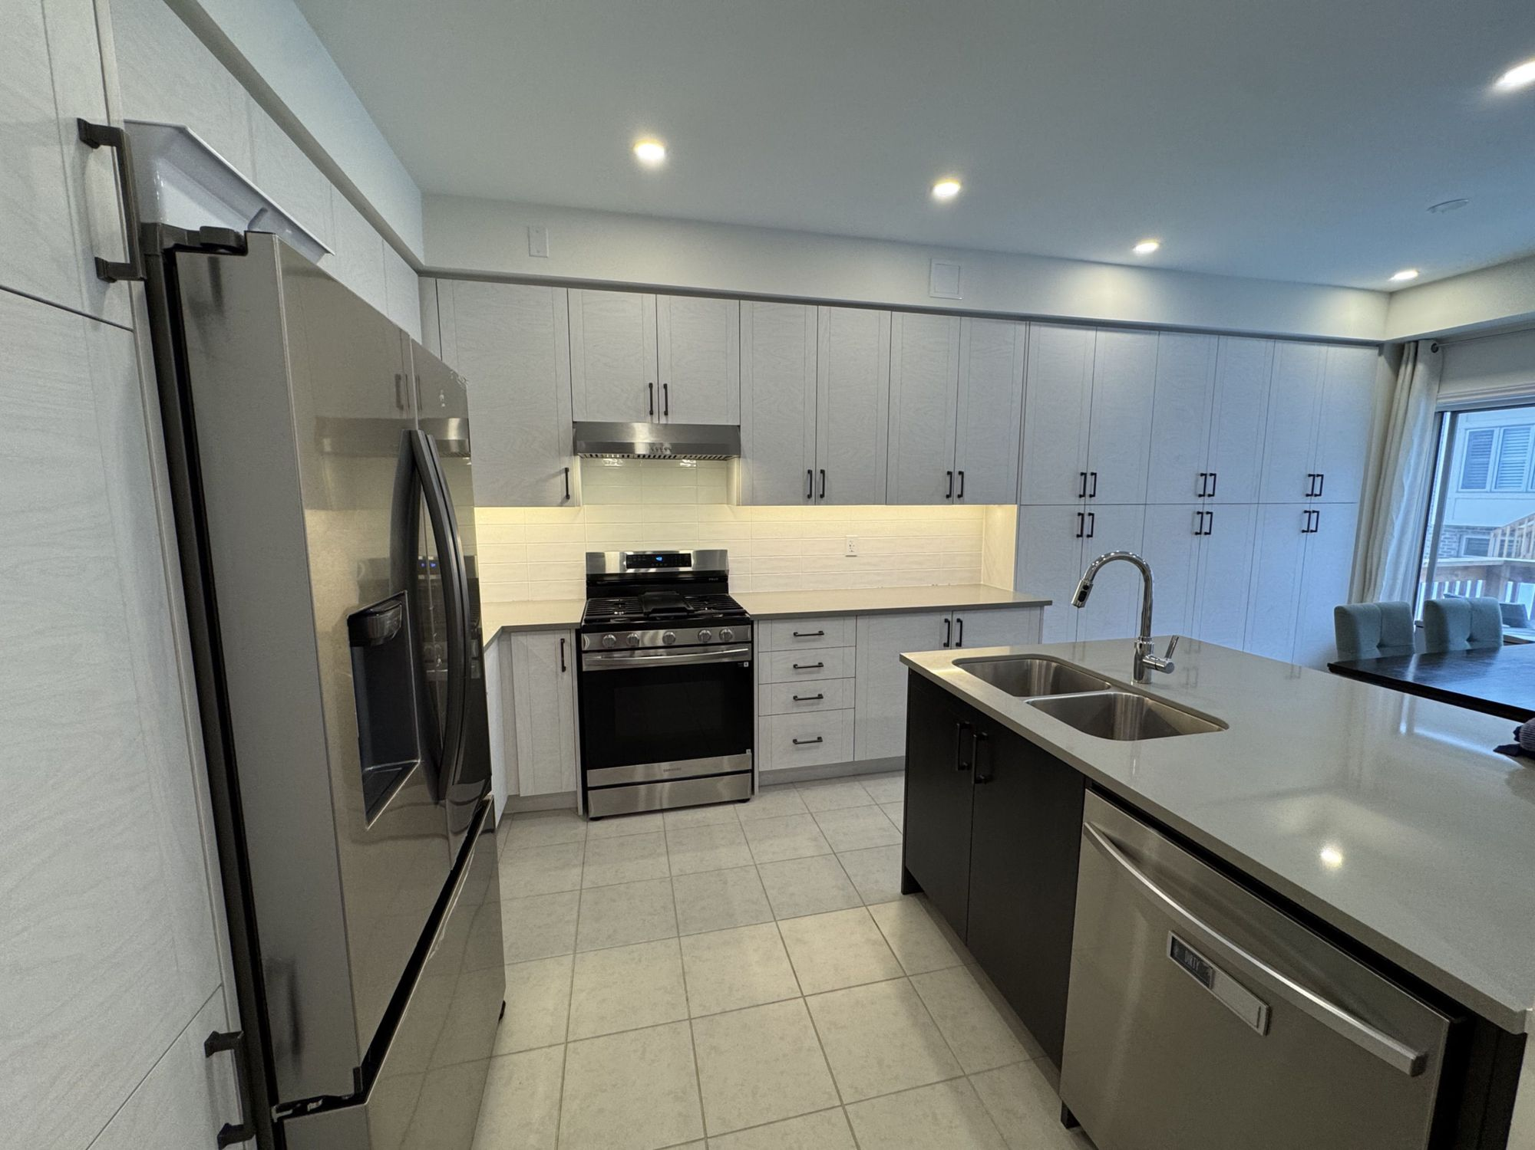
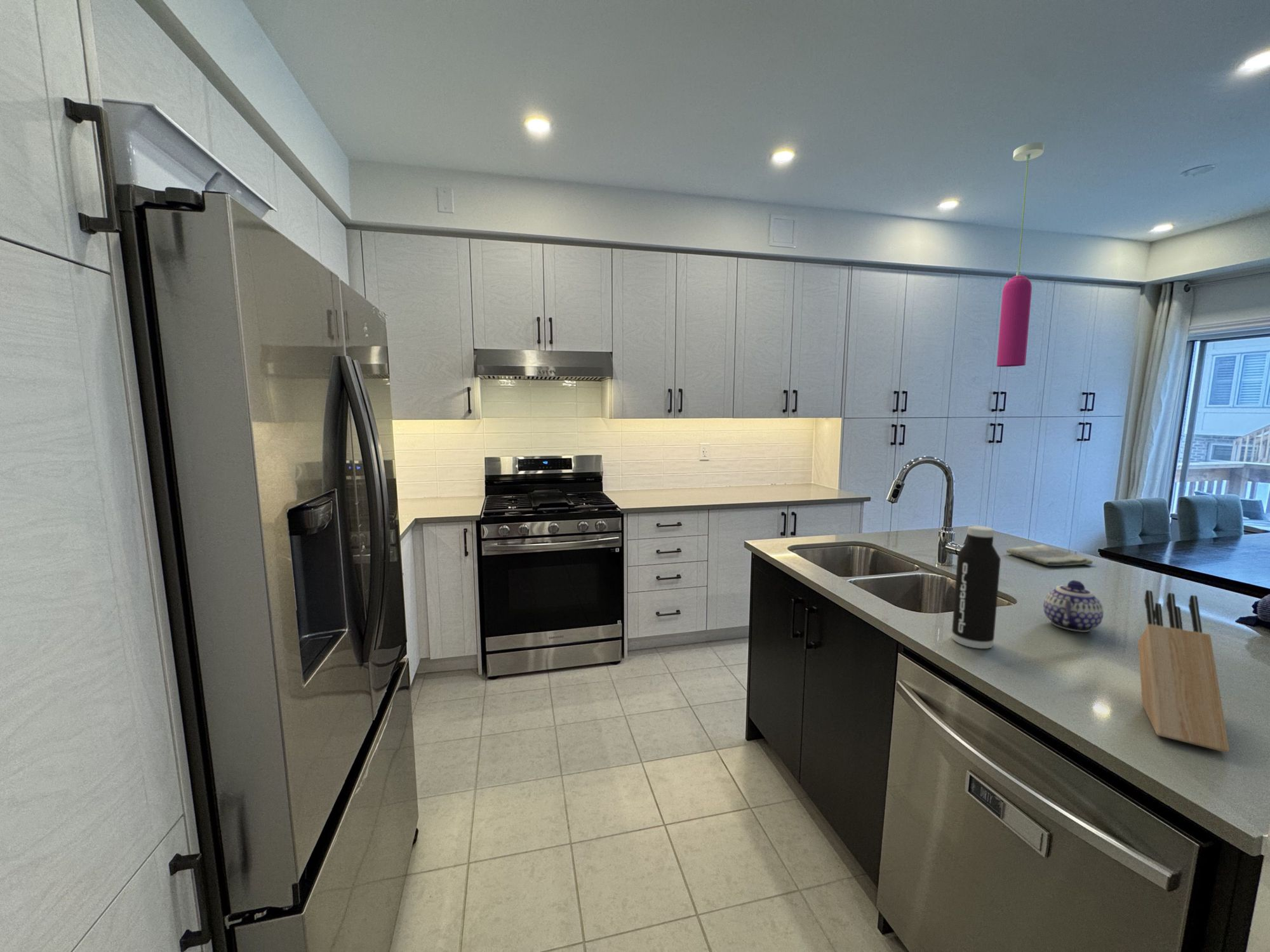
+ teapot [1043,579,1104,633]
+ water bottle [951,526,1001,649]
+ pendant light [996,142,1045,367]
+ knife block [1137,590,1230,753]
+ dish towel [1006,544,1093,567]
